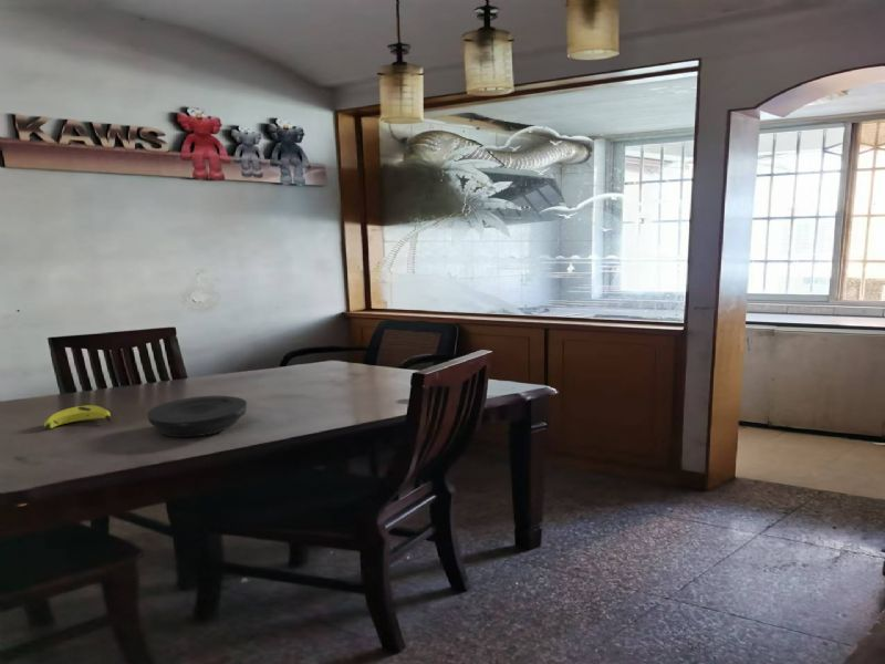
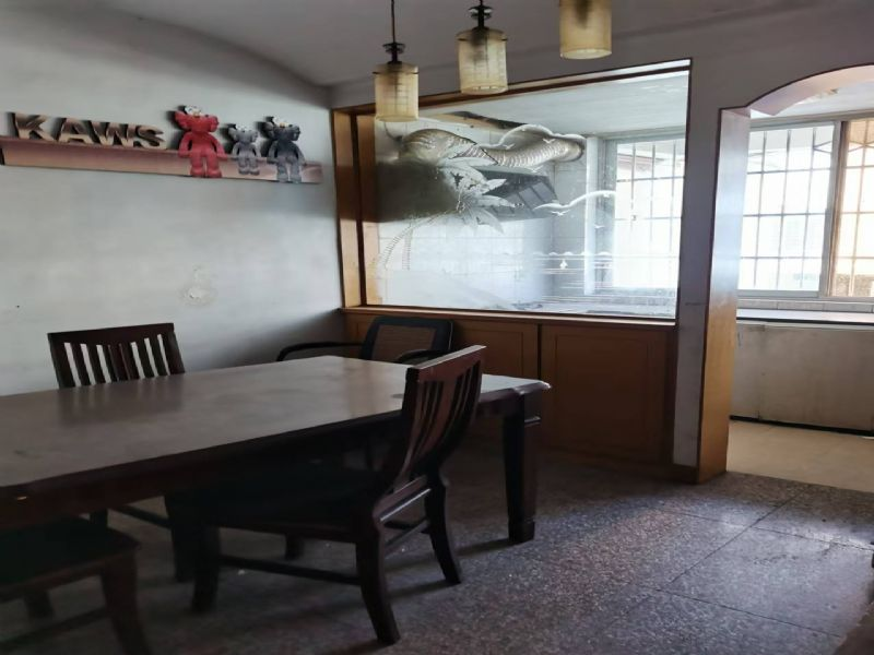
- plate [146,395,248,438]
- banana [43,404,112,430]
